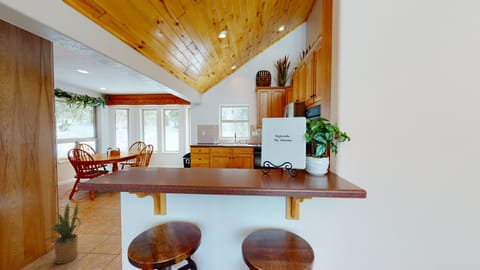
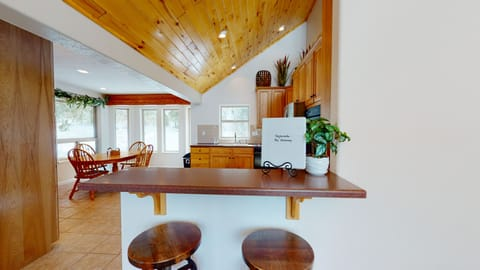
- house plant [39,202,82,265]
